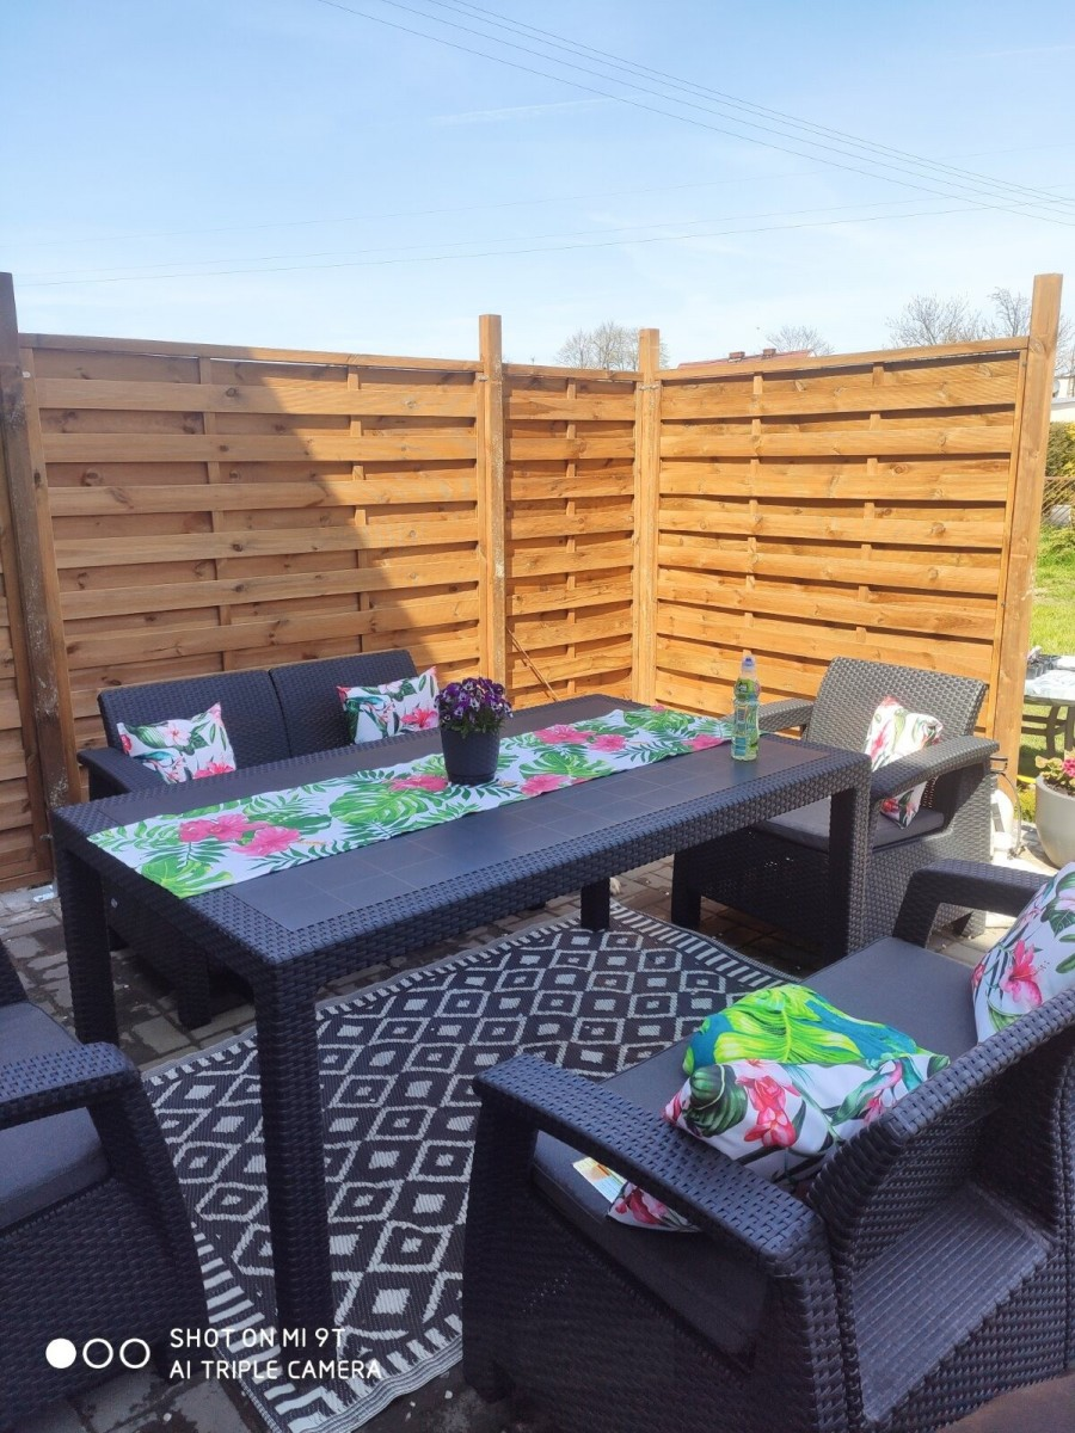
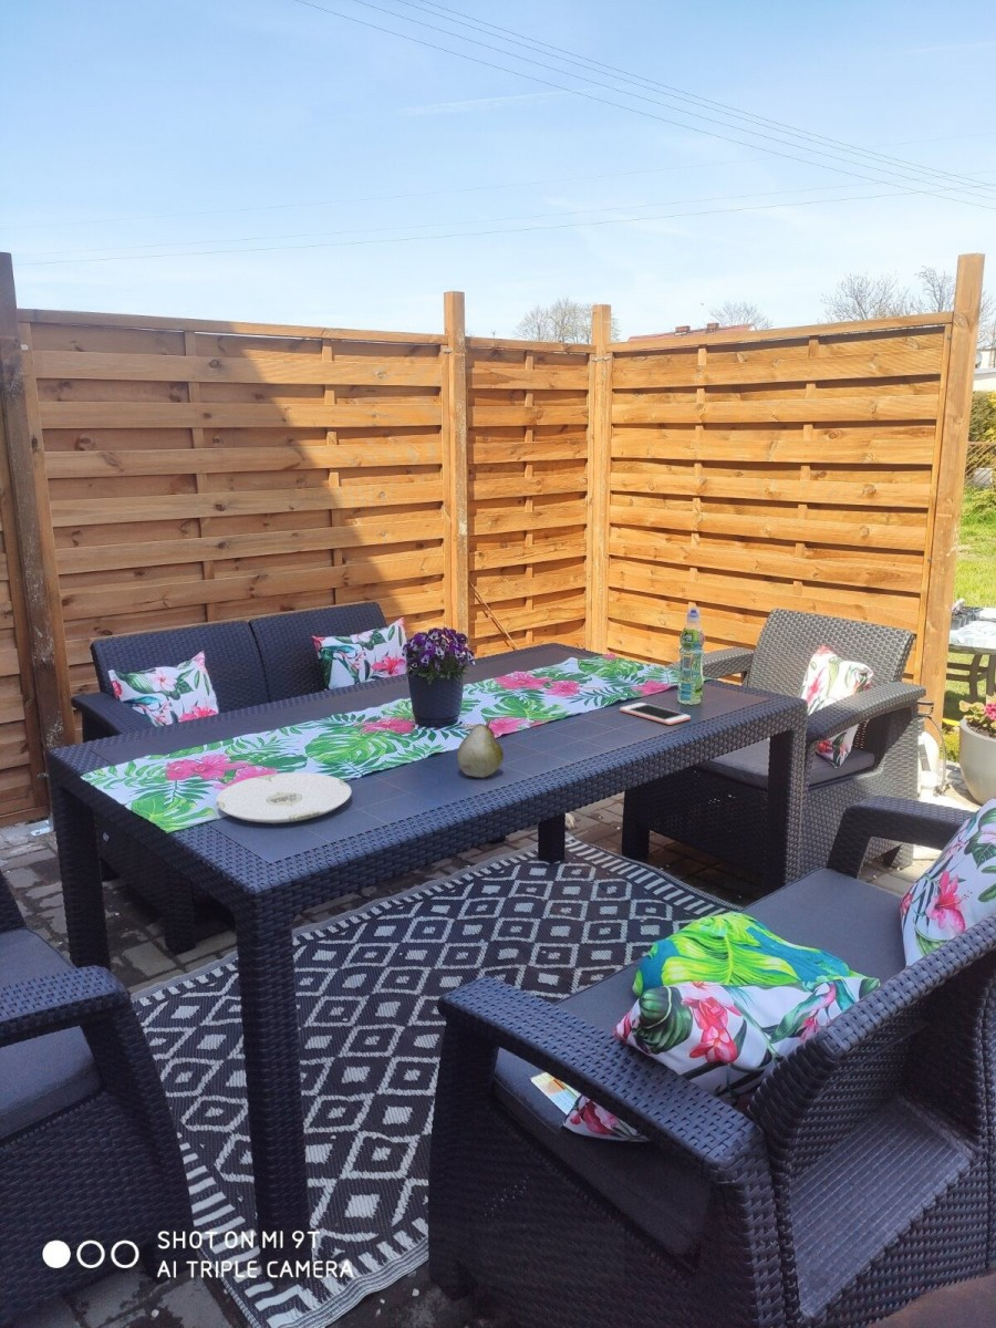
+ fruit [456,719,505,779]
+ cell phone [619,702,692,726]
+ plate [215,771,352,824]
